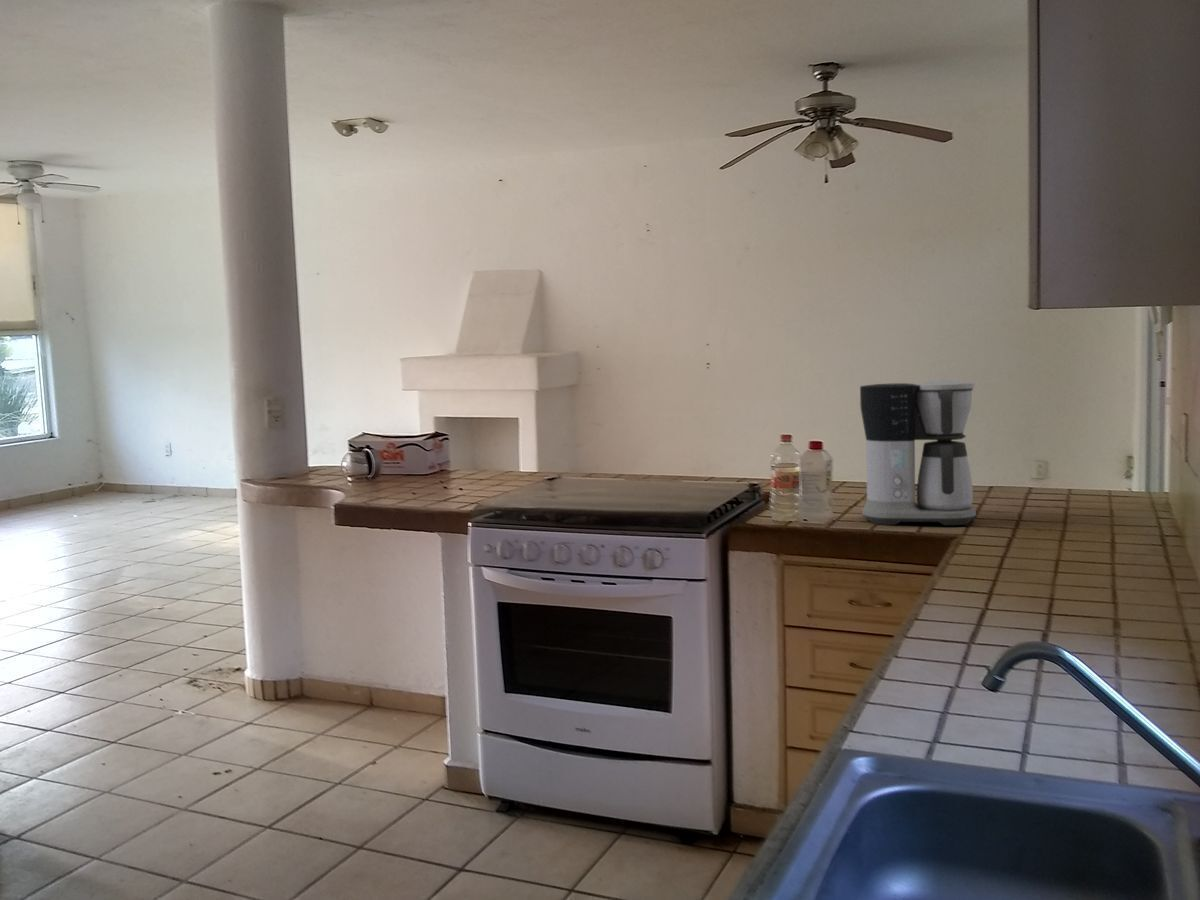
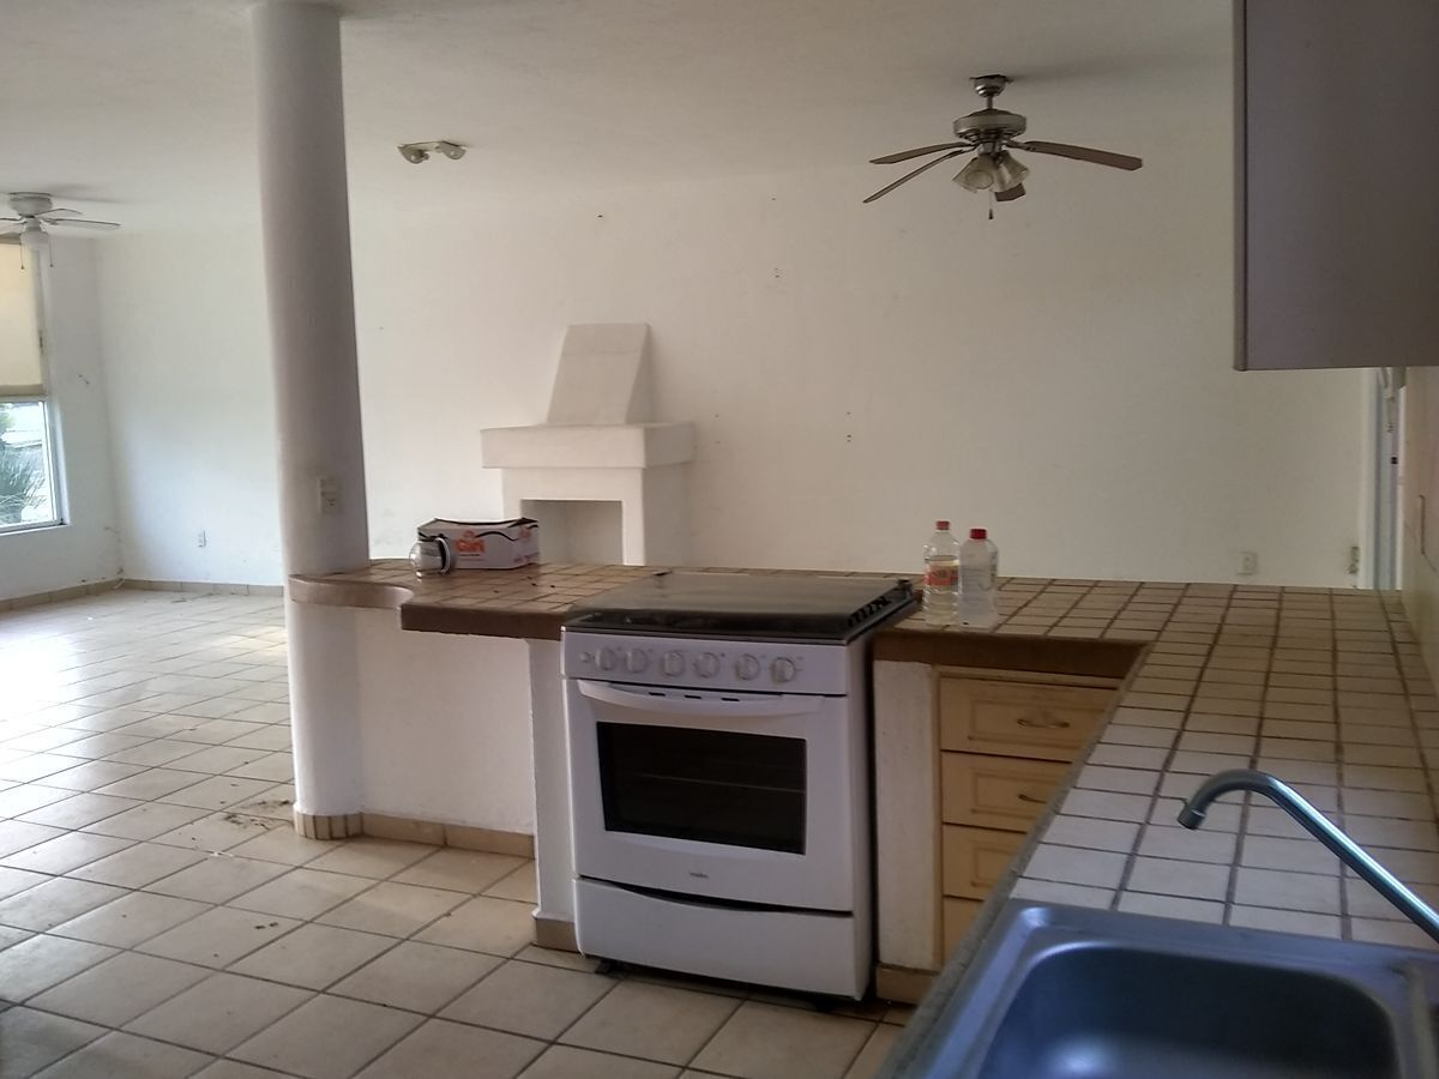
- coffee maker [859,380,977,526]
